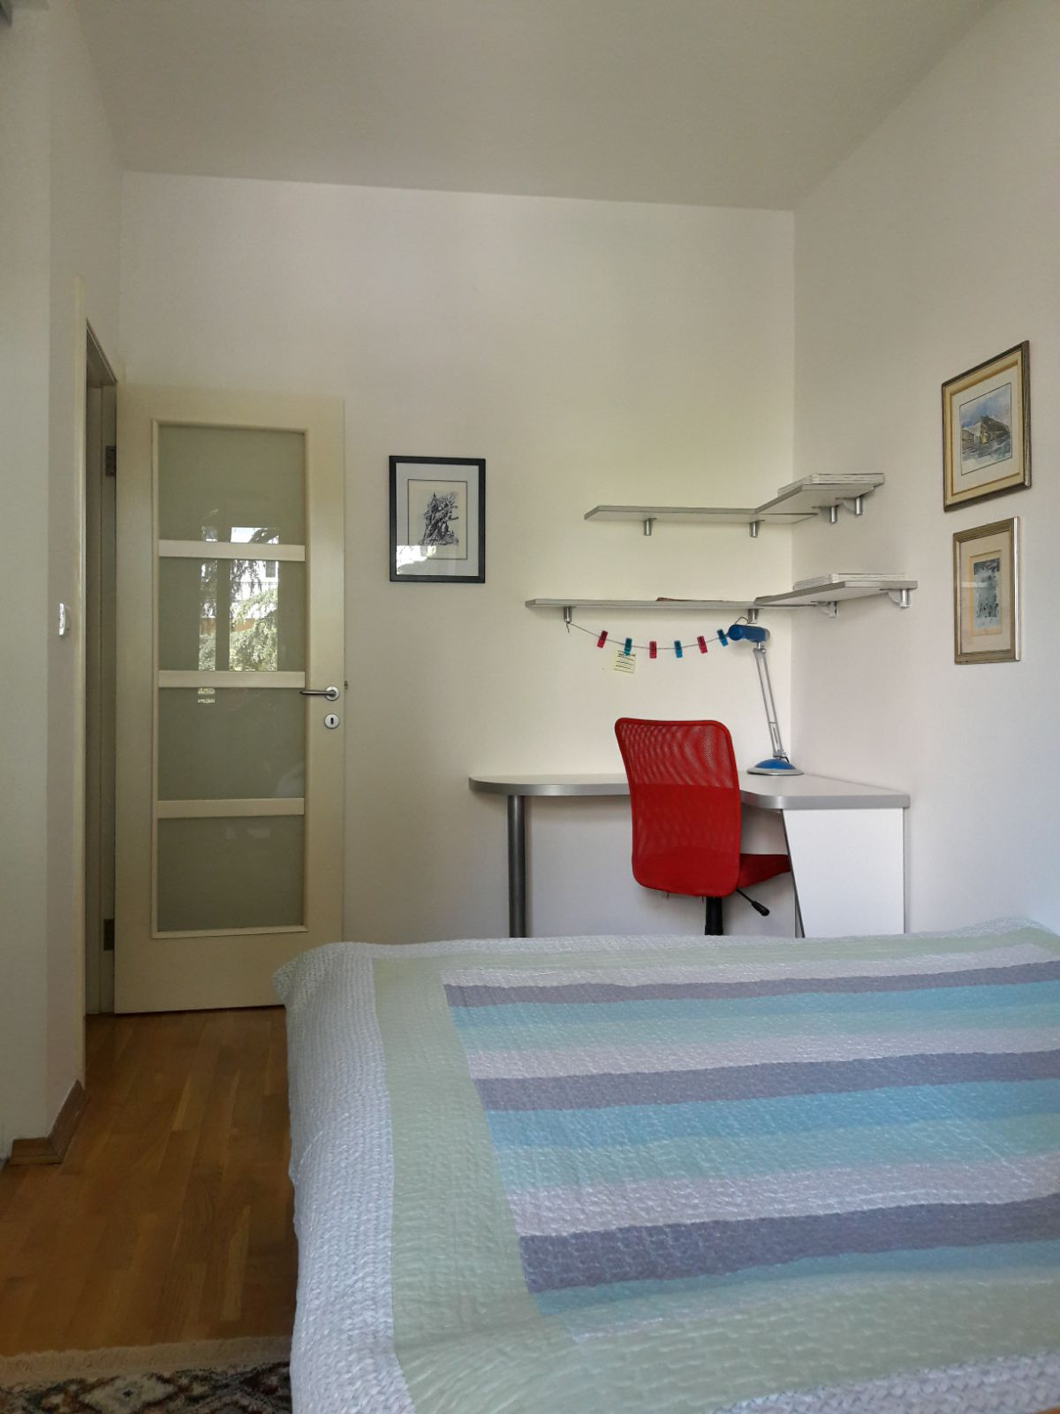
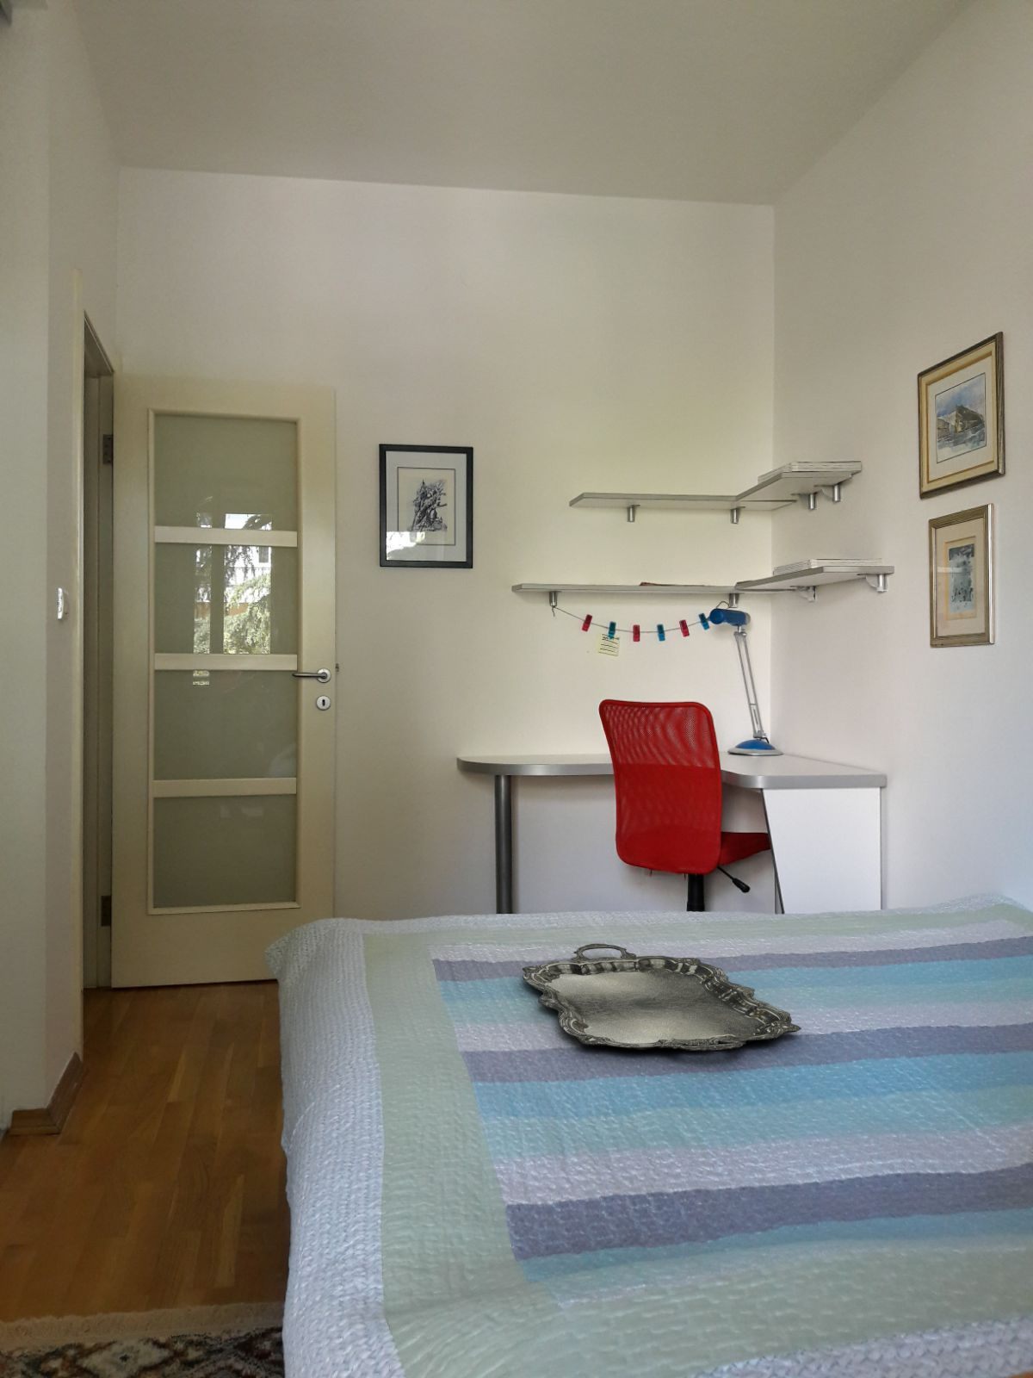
+ serving tray [522,943,802,1052]
